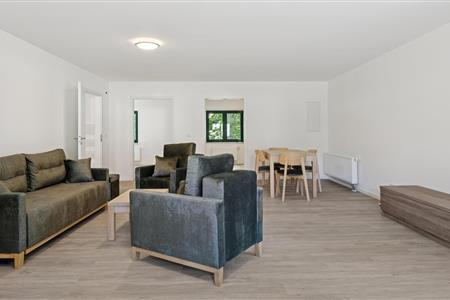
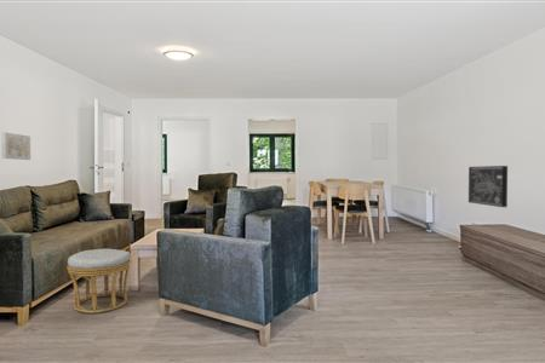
+ wall art [467,165,509,208]
+ wall art [0,131,31,161]
+ ottoman [65,248,131,315]
